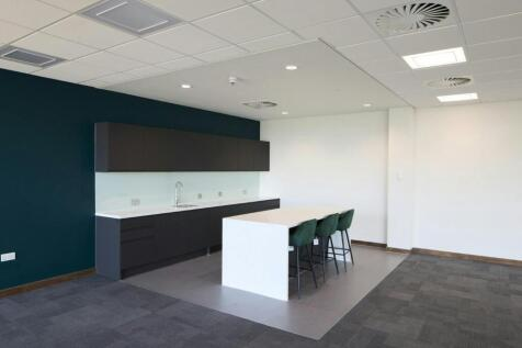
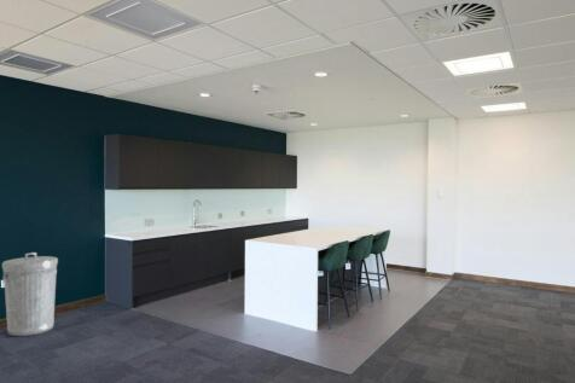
+ trash can [1,251,59,337]
